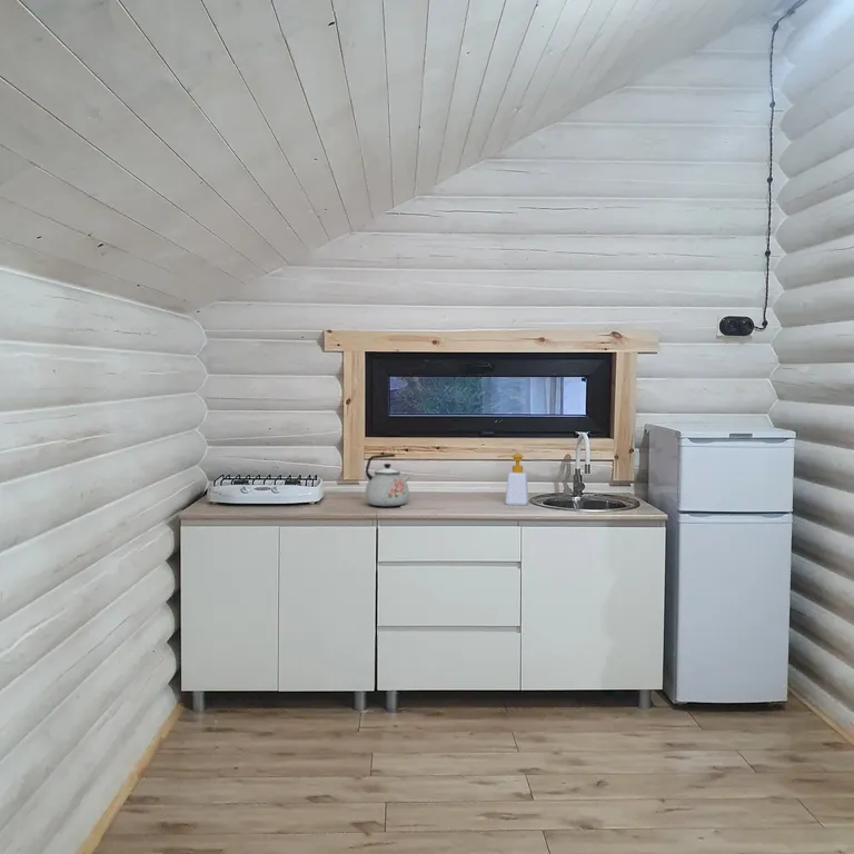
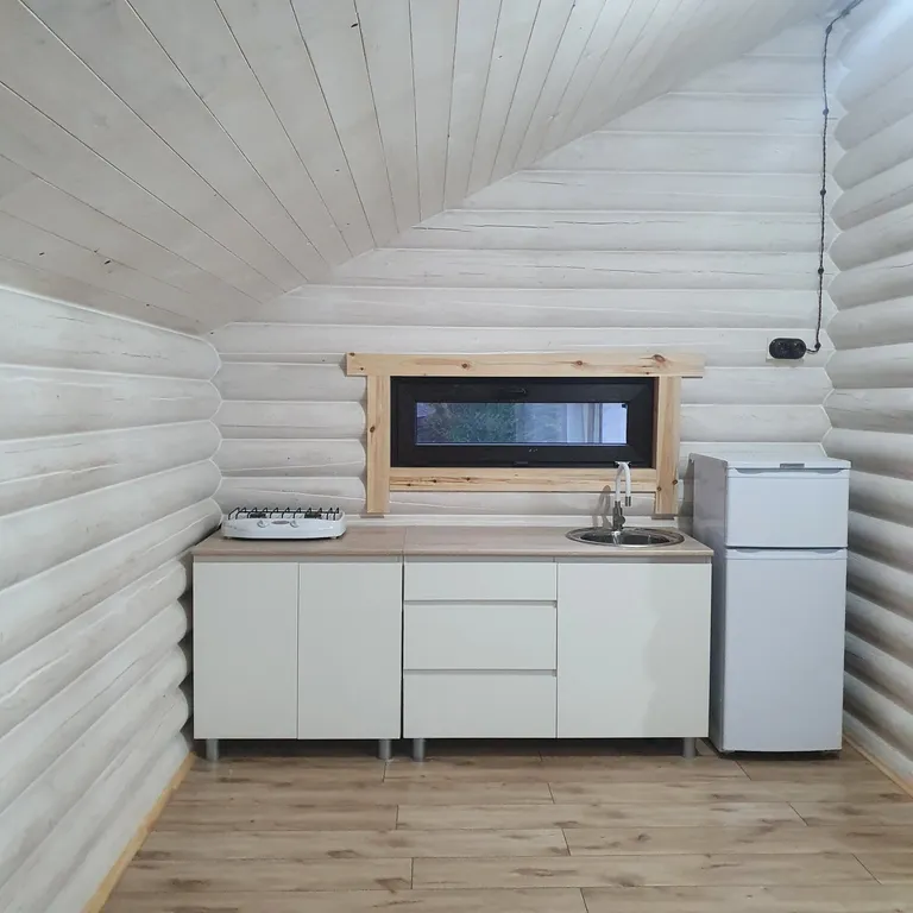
- soap bottle [496,453,529,506]
- kettle [365,453,411,507]
